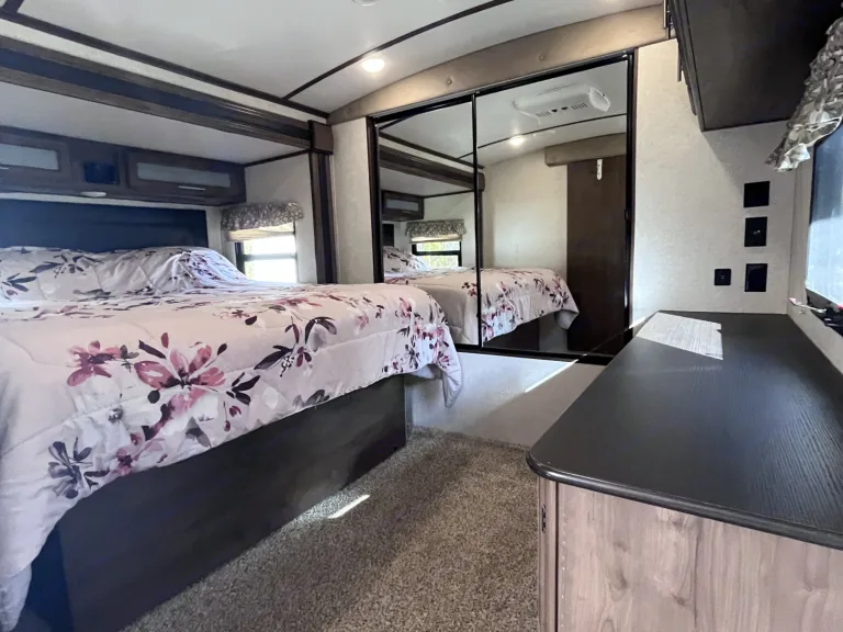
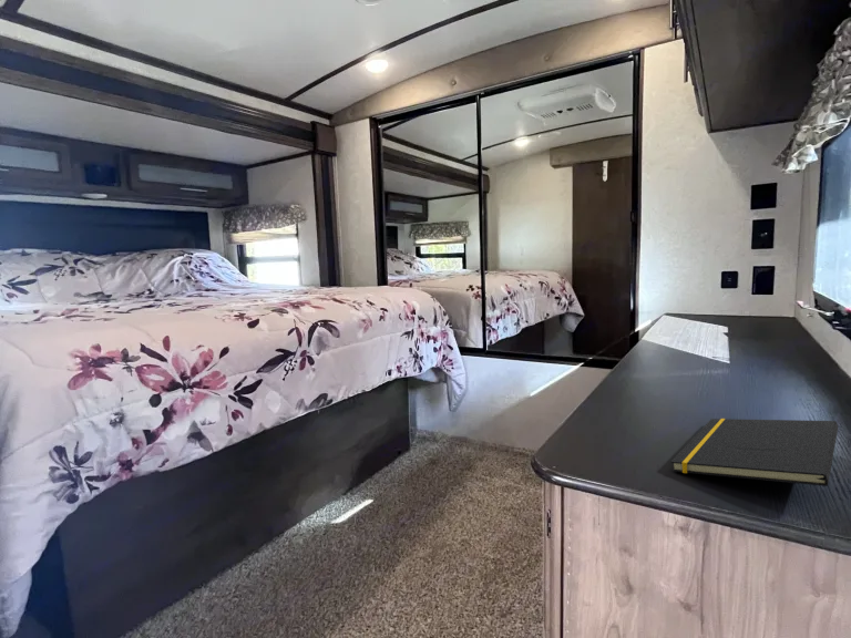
+ notepad [670,418,839,487]
